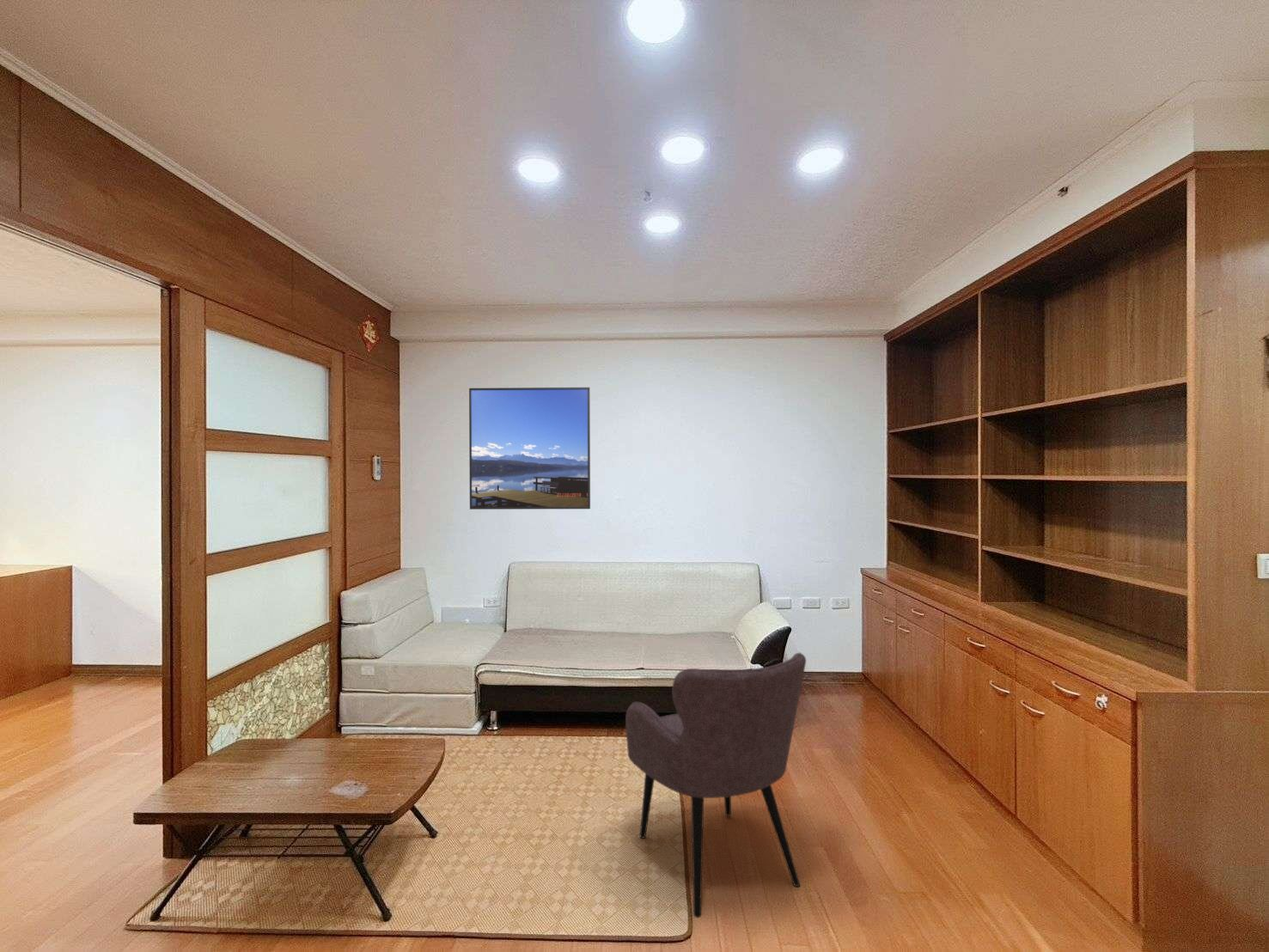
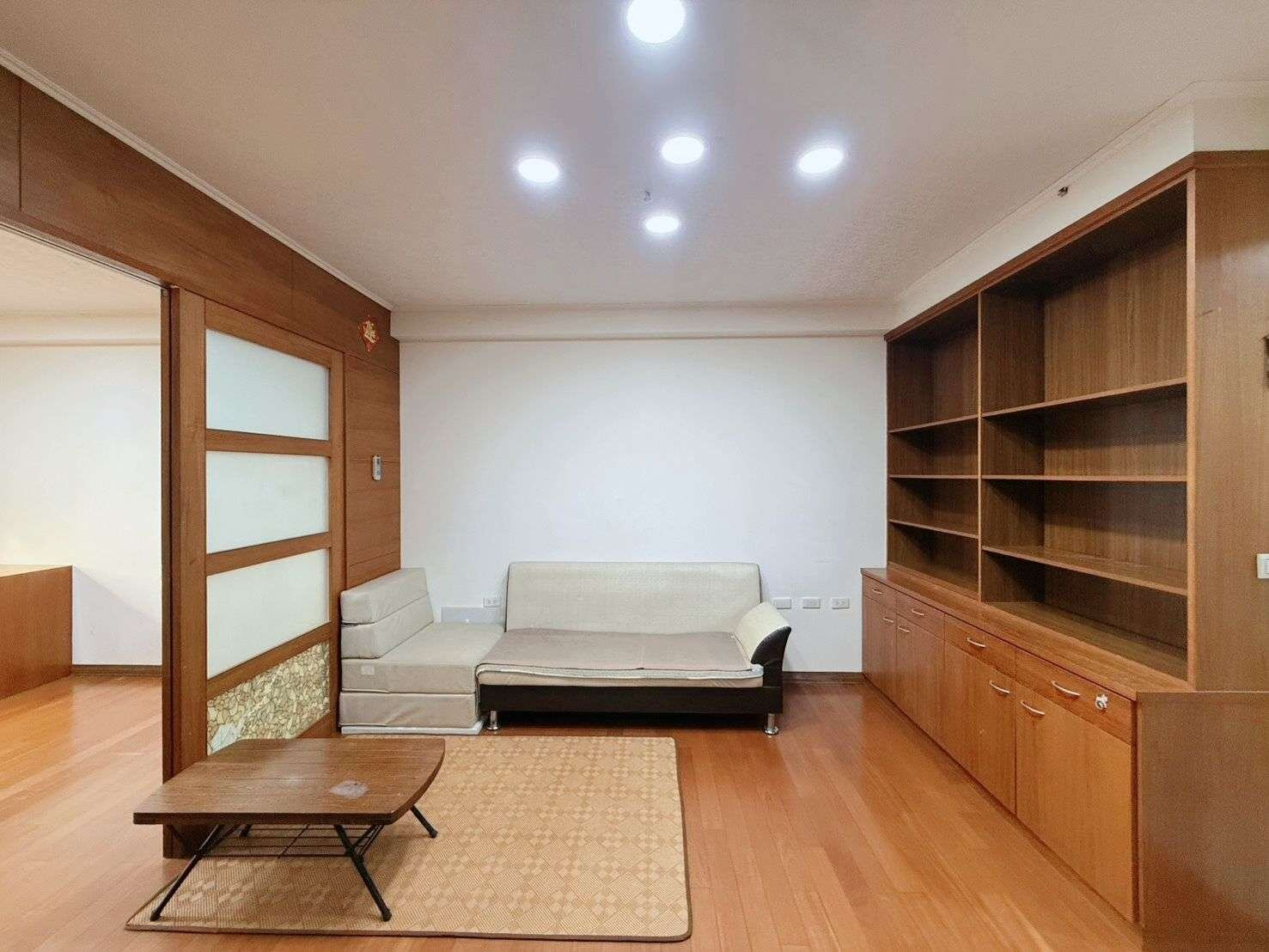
- armchair [625,651,807,918]
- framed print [468,387,591,510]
